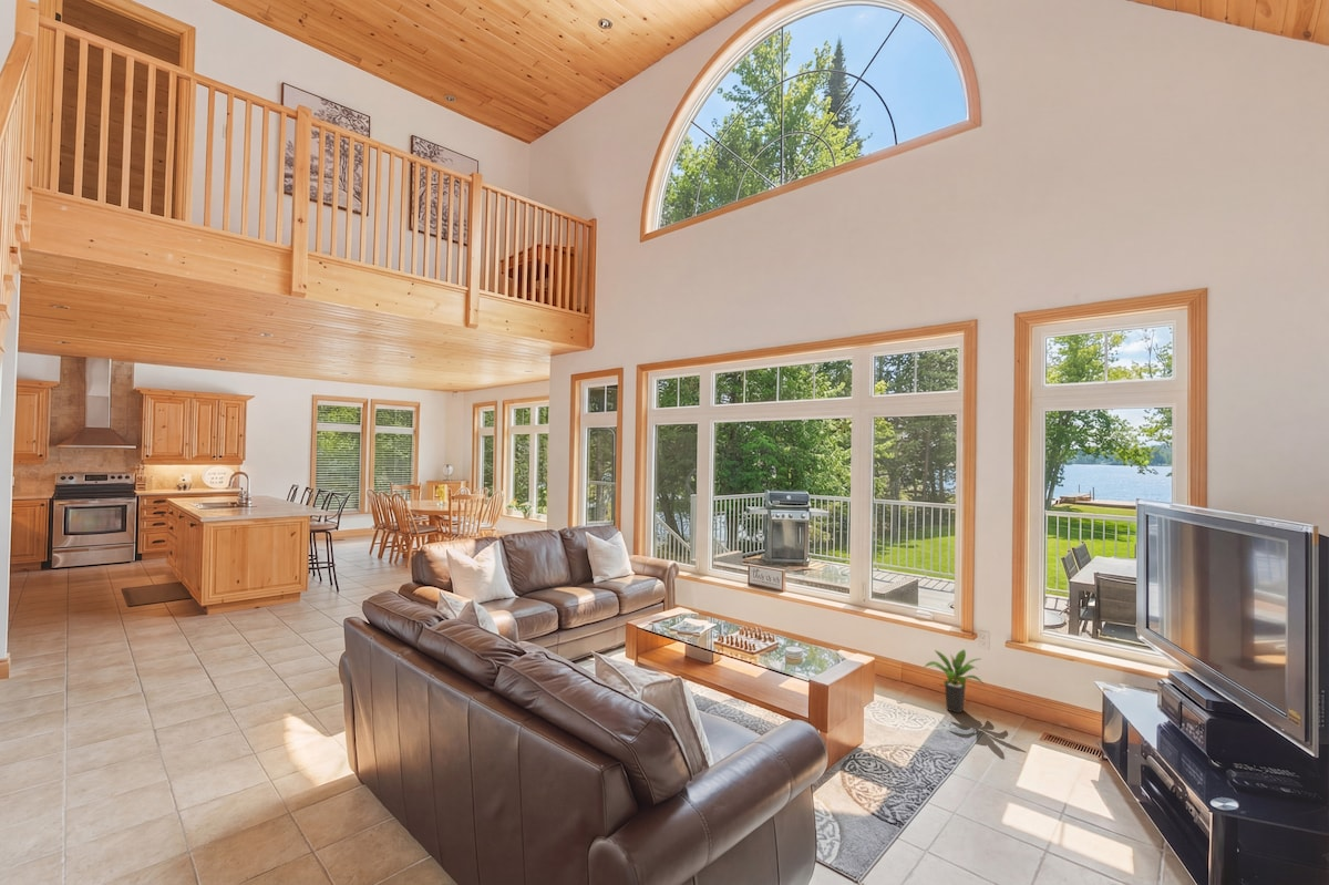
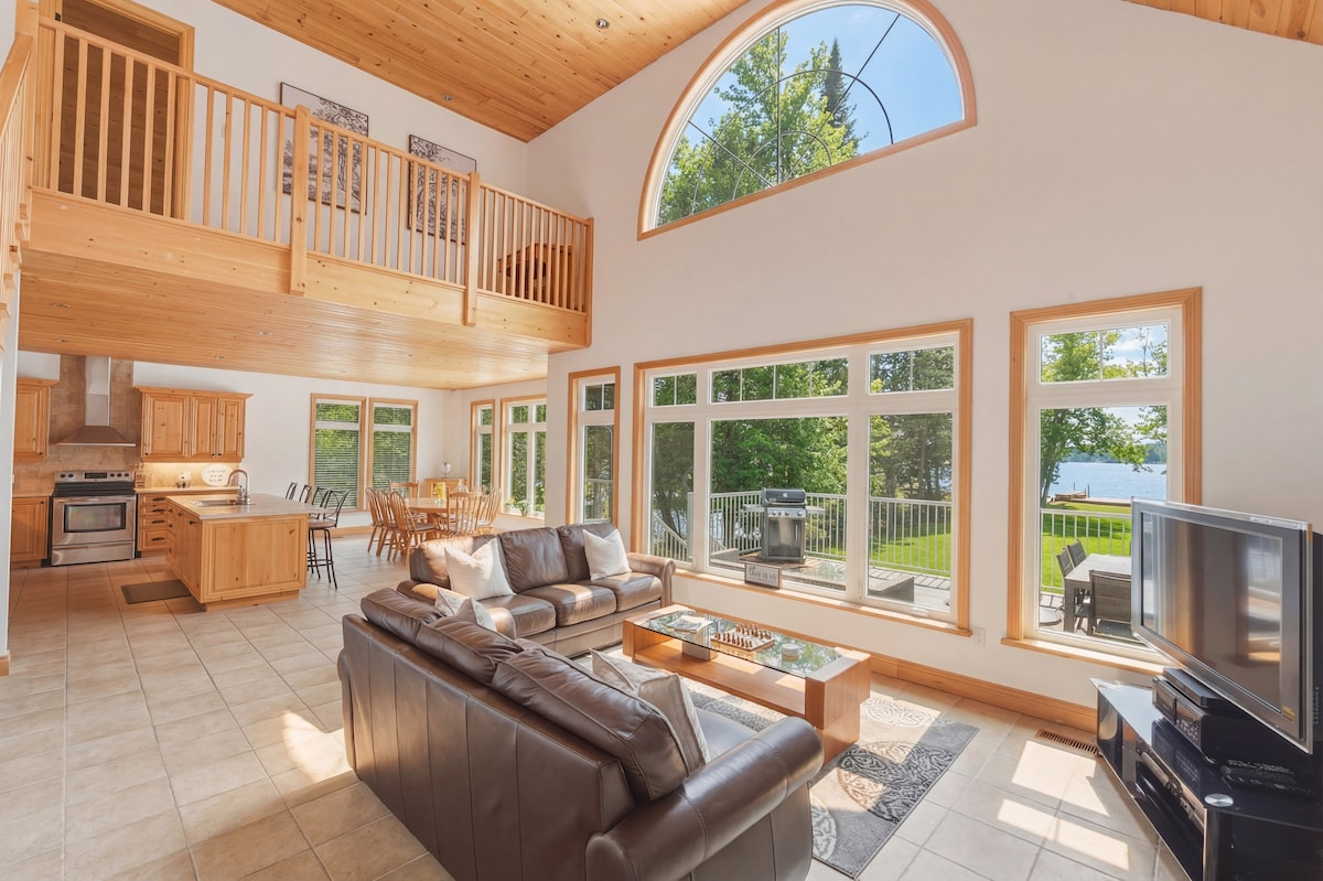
- potted plant [924,649,985,714]
